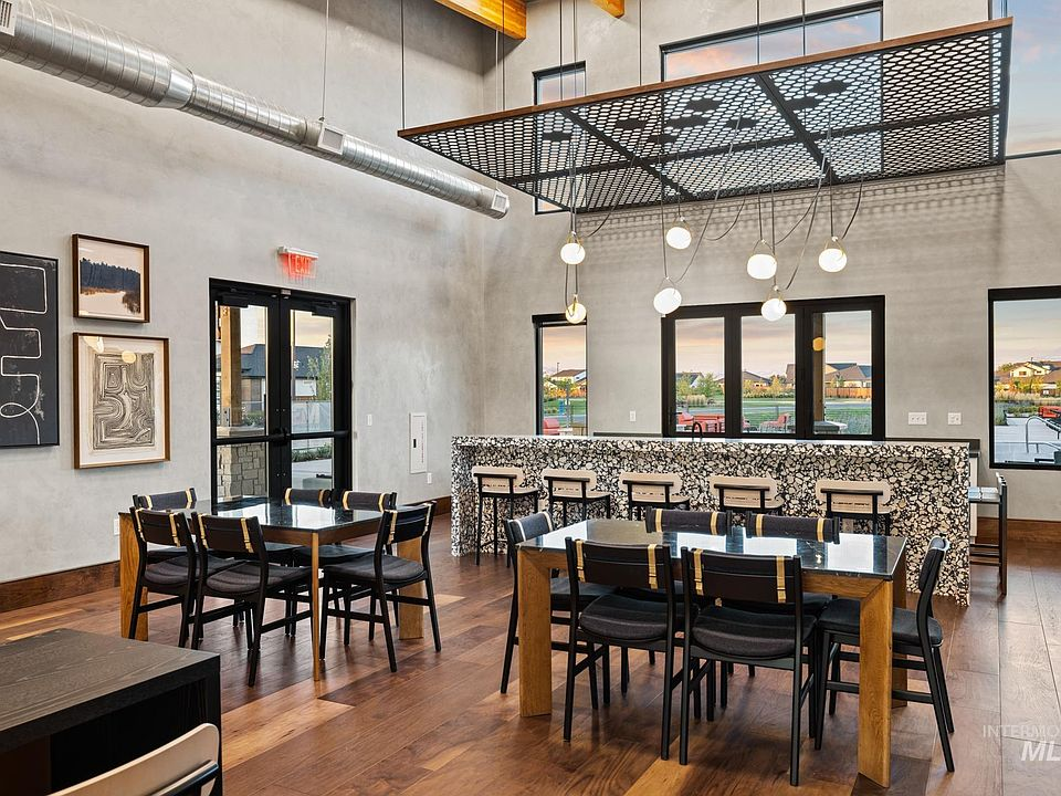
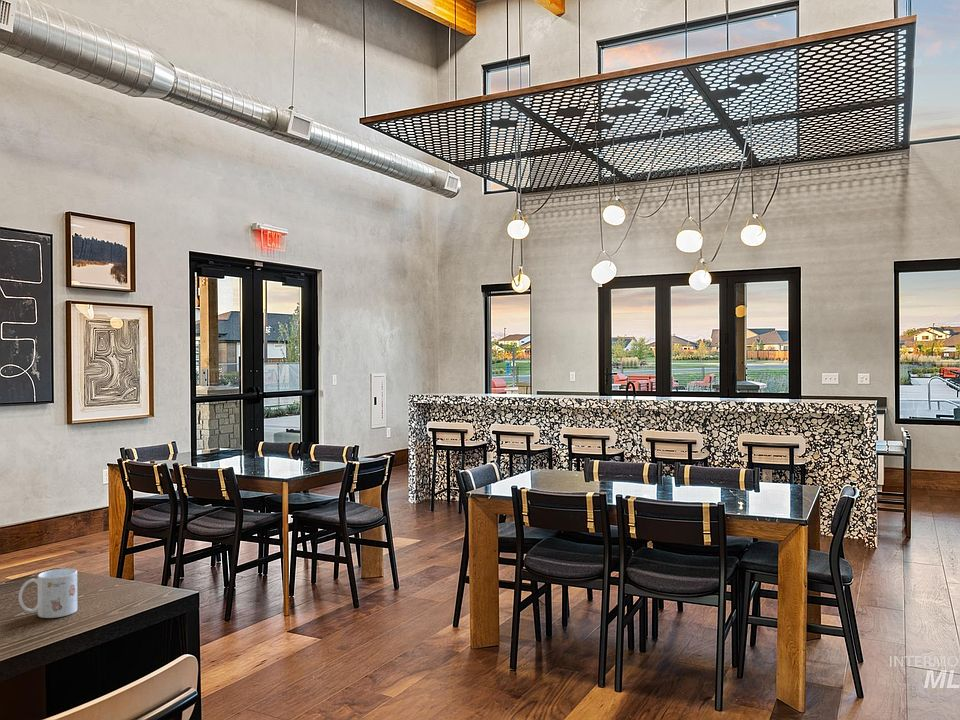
+ mug [18,568,78,619]
